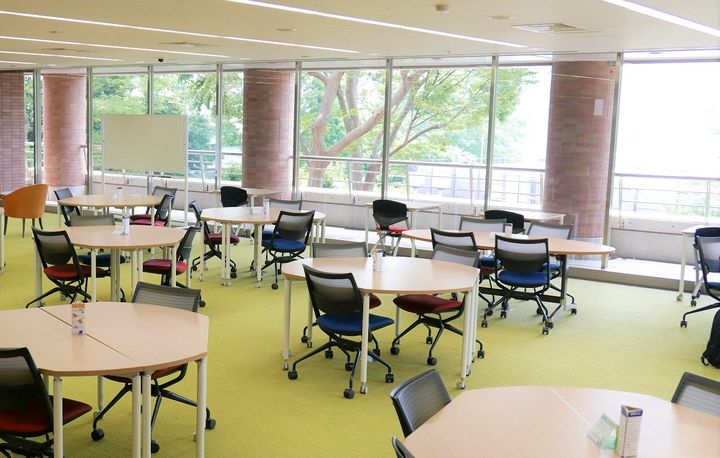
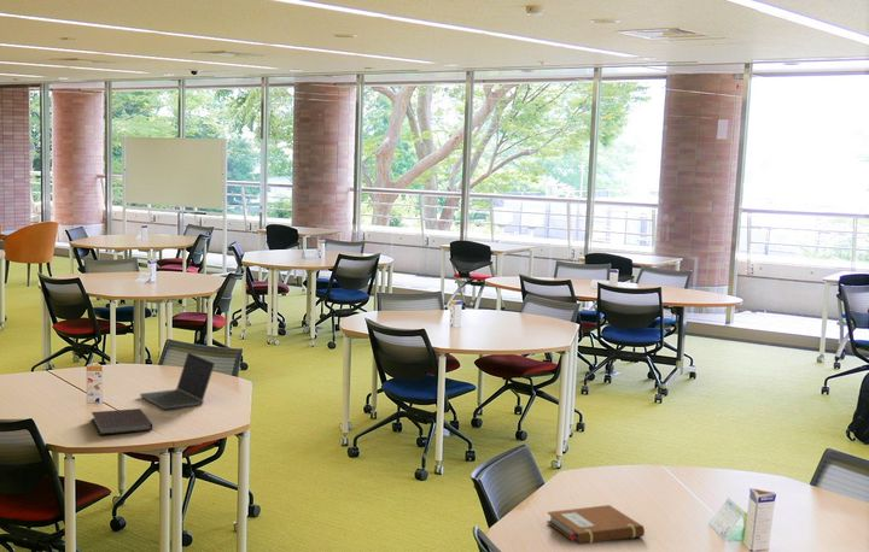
+ notebook [546,504,646,546]
+ laptop computer [139,352,216,411]
+ notebook [91,407,153,436]
